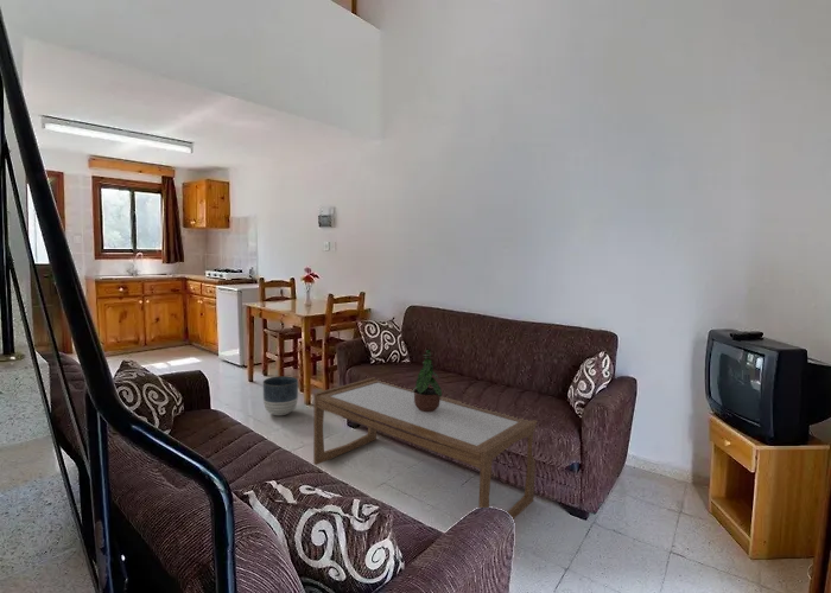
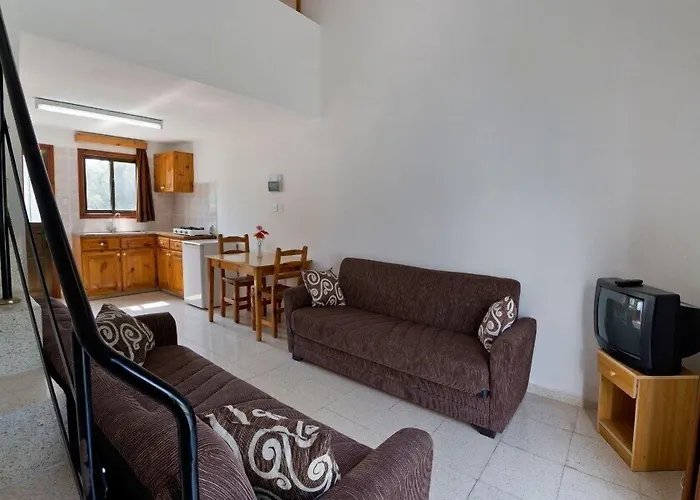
- coffee table [312,376,539,521]
- planter [262,375,299,416]
- potted plant [412,349,443,412]
